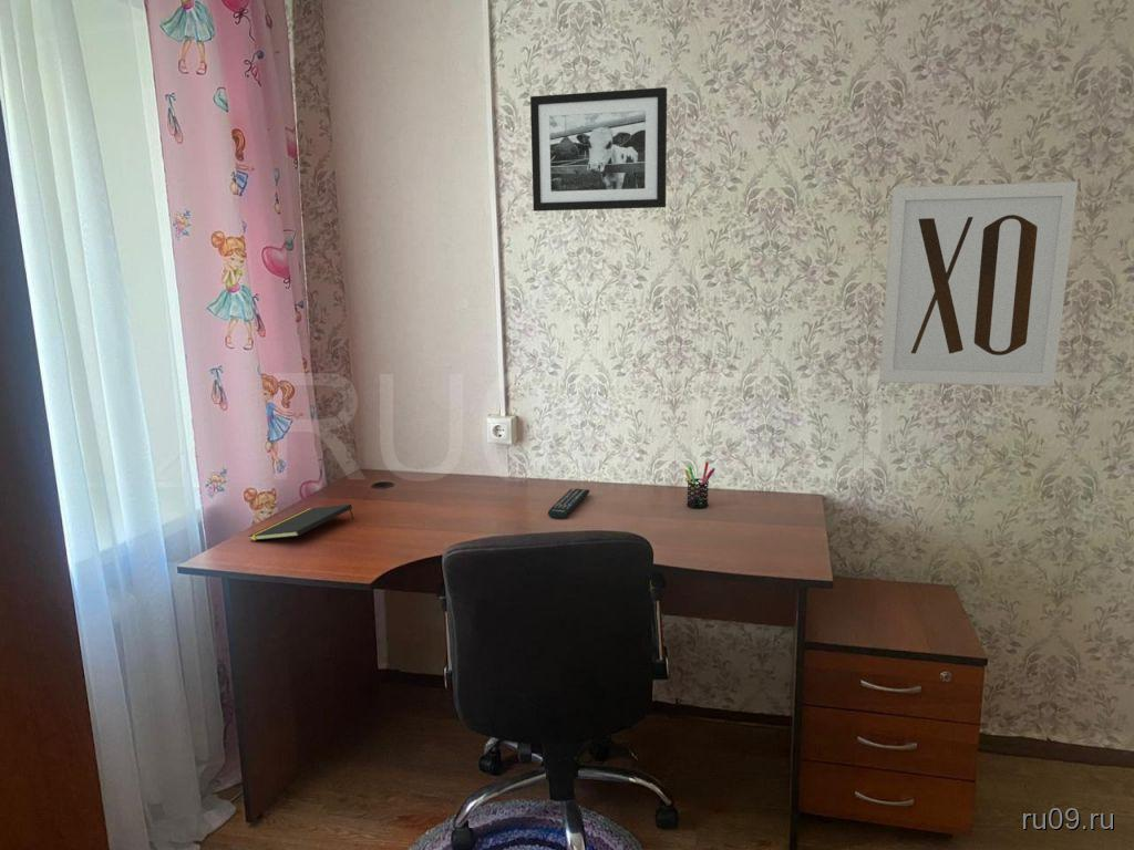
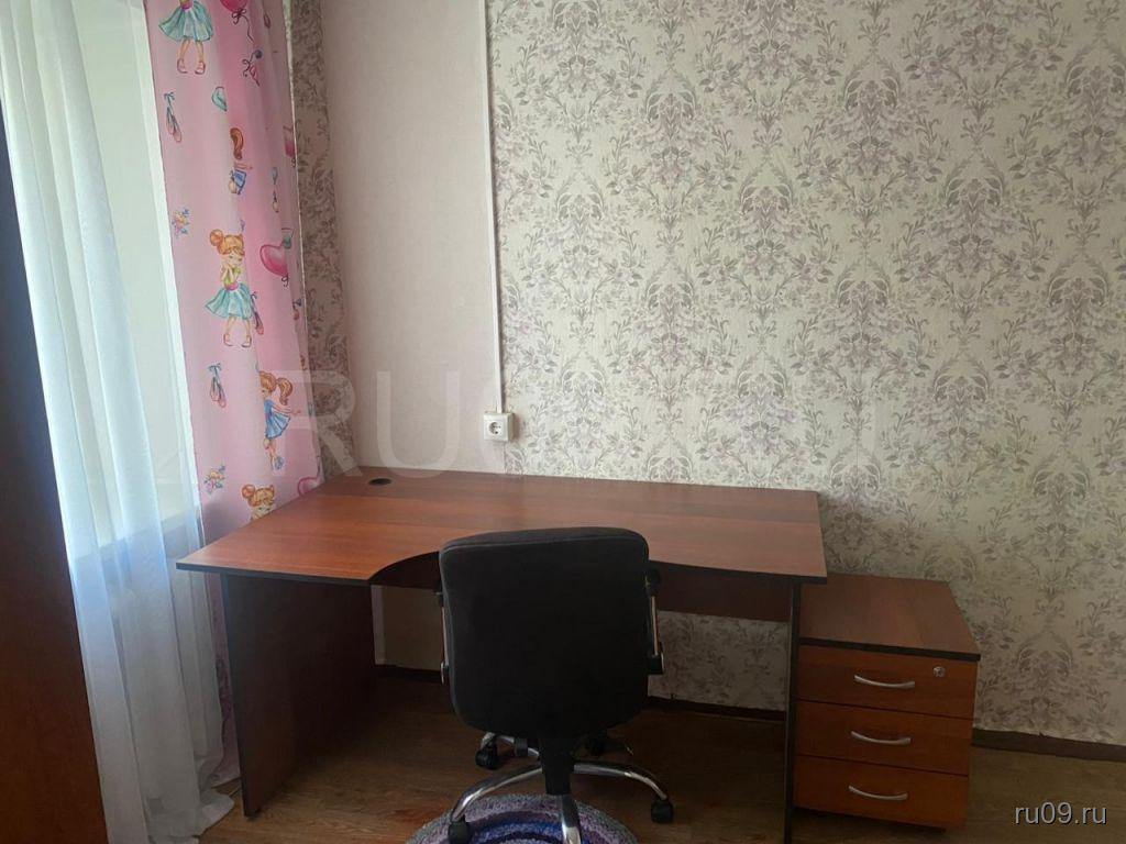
- pen holder [683,462,715,510]
- notepad [248,504,354,541]
- remote control [547,488,590,520]
- wall art [878,180,1079,387]
- picture frame [529,86,668,212]
